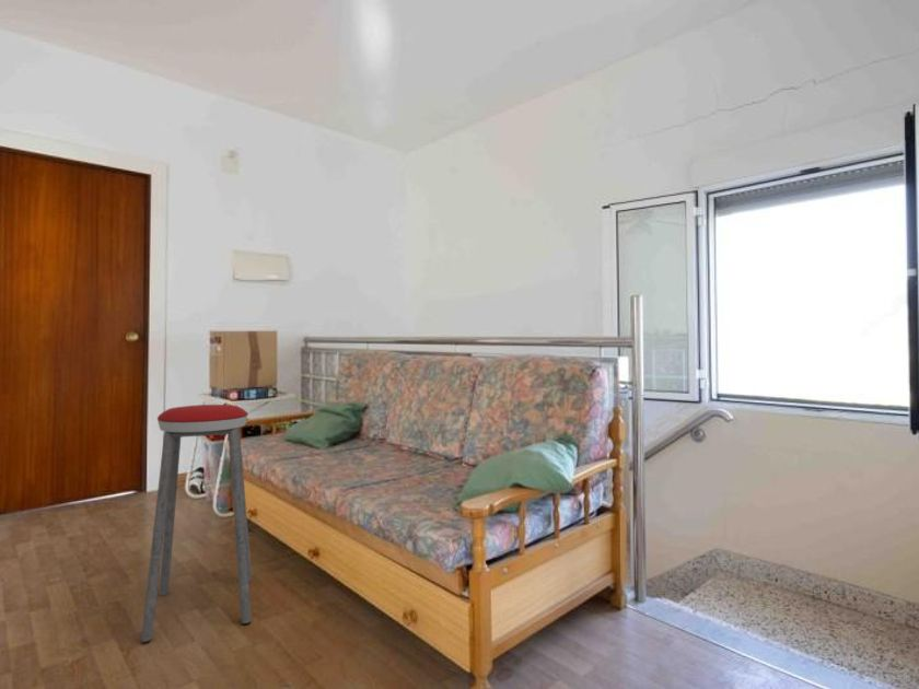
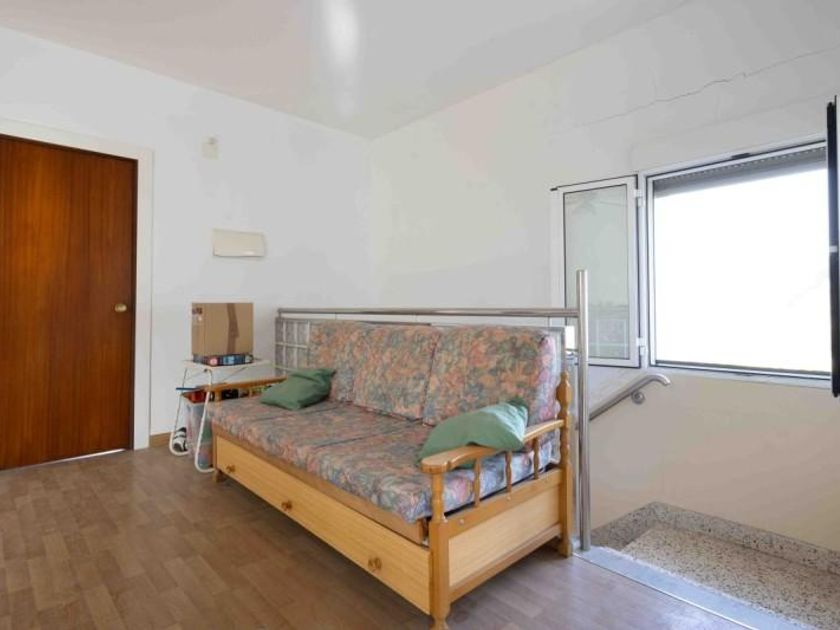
- music stool [140,404,253,643]
